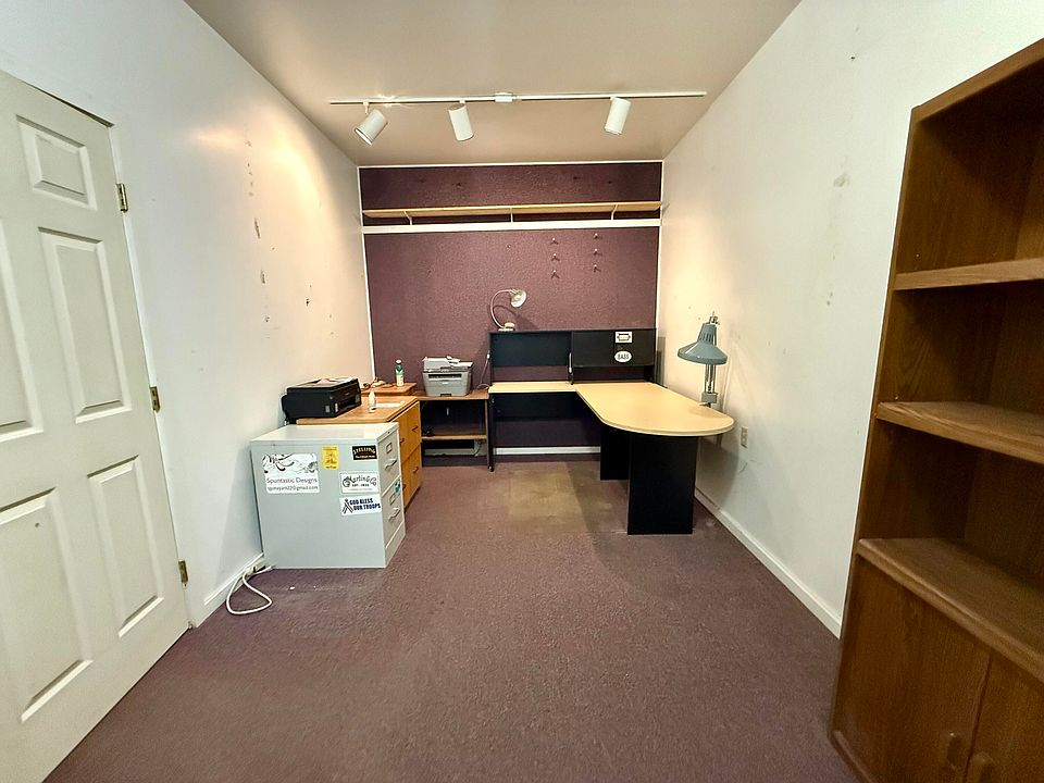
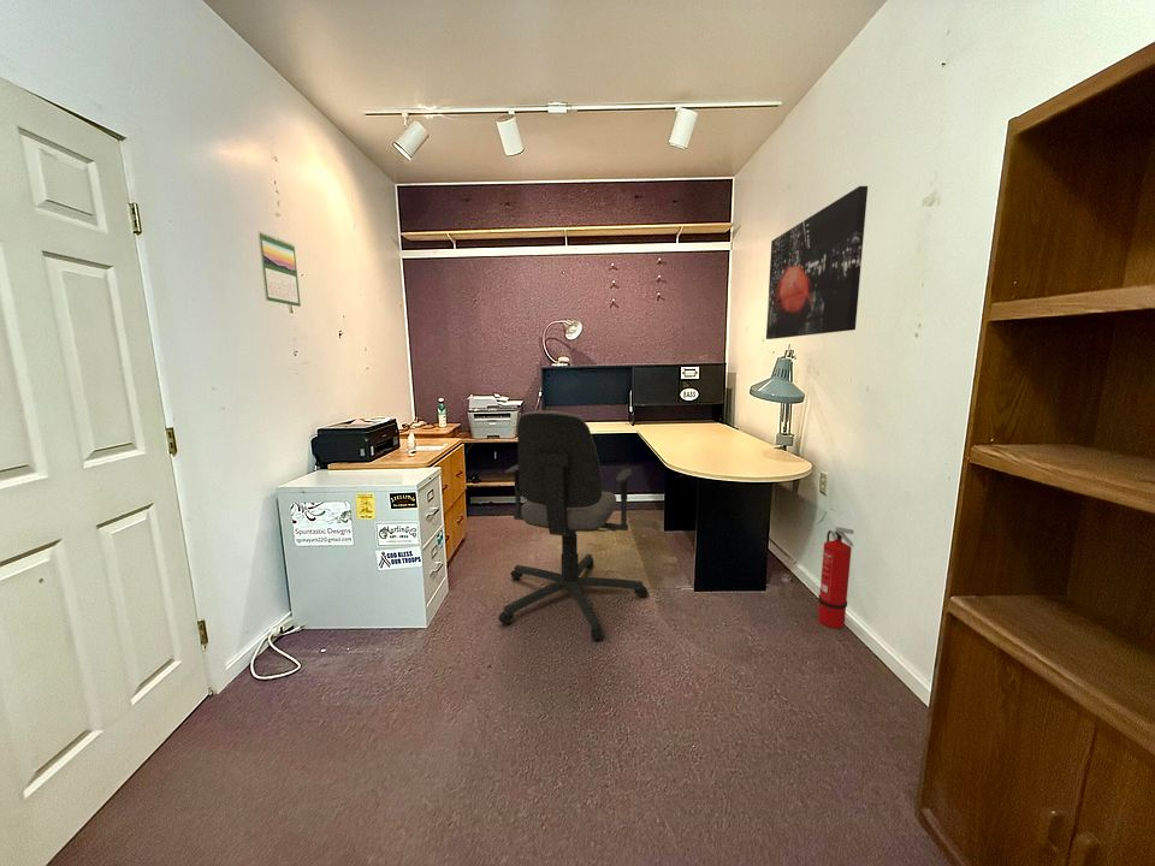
+ fire extinguisher [817,526,854,629]
+ calendar [256,230,302,308]
+ wall art [765,185,869,340]
+ office chair [497,409,650,642]
